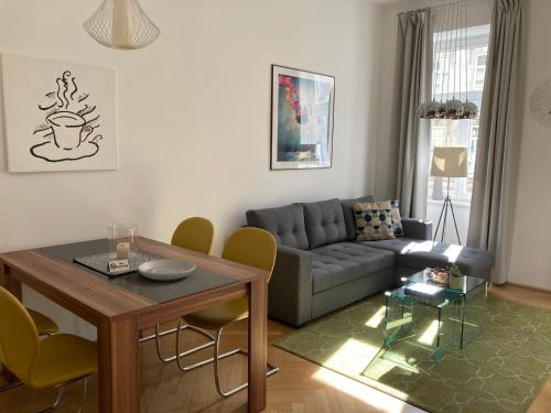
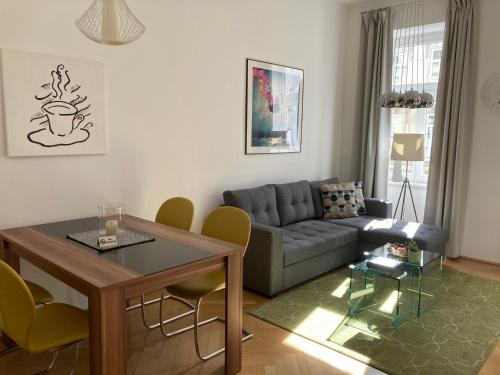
- plate [137,259,197,282]
